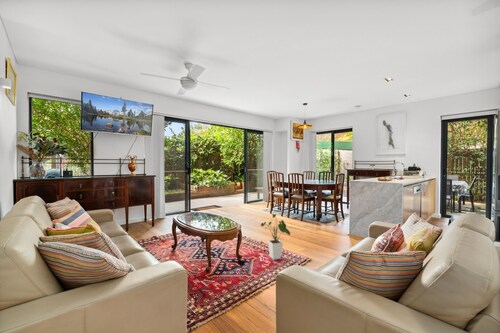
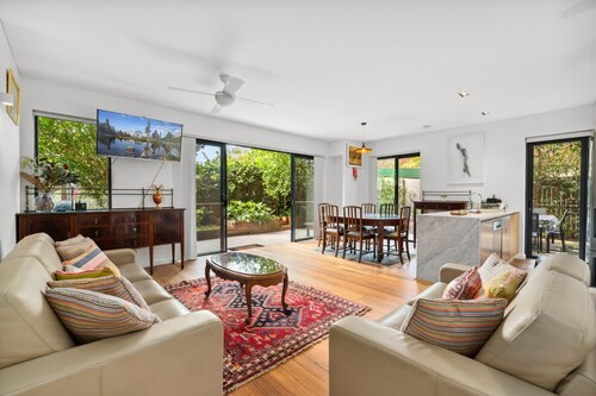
- house plant [260,213,291,261]
